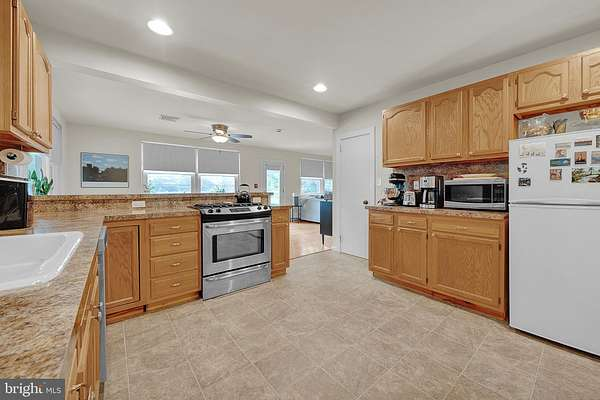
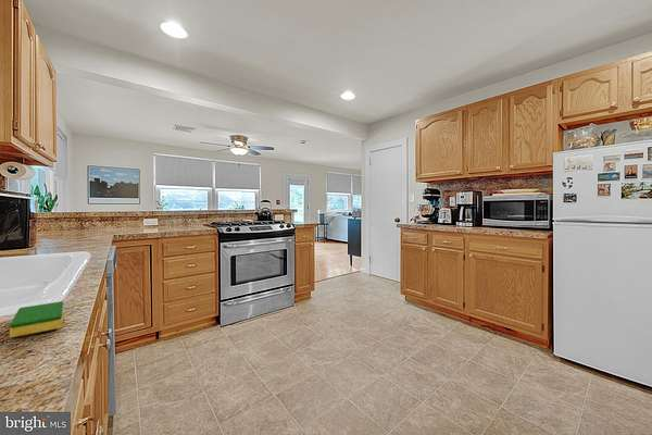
+ dish sponge [9,300,64,338]
